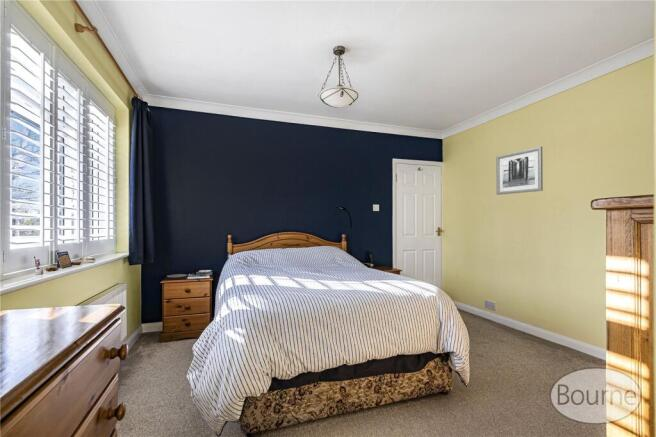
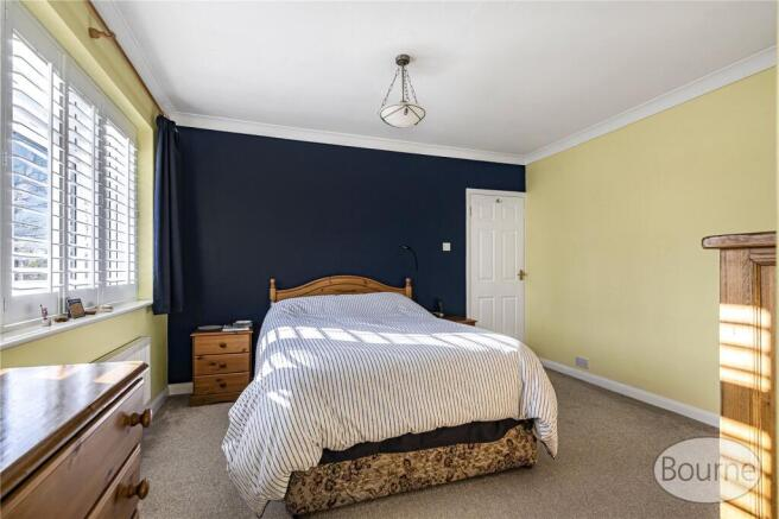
- wall art [495,146,544,196]
